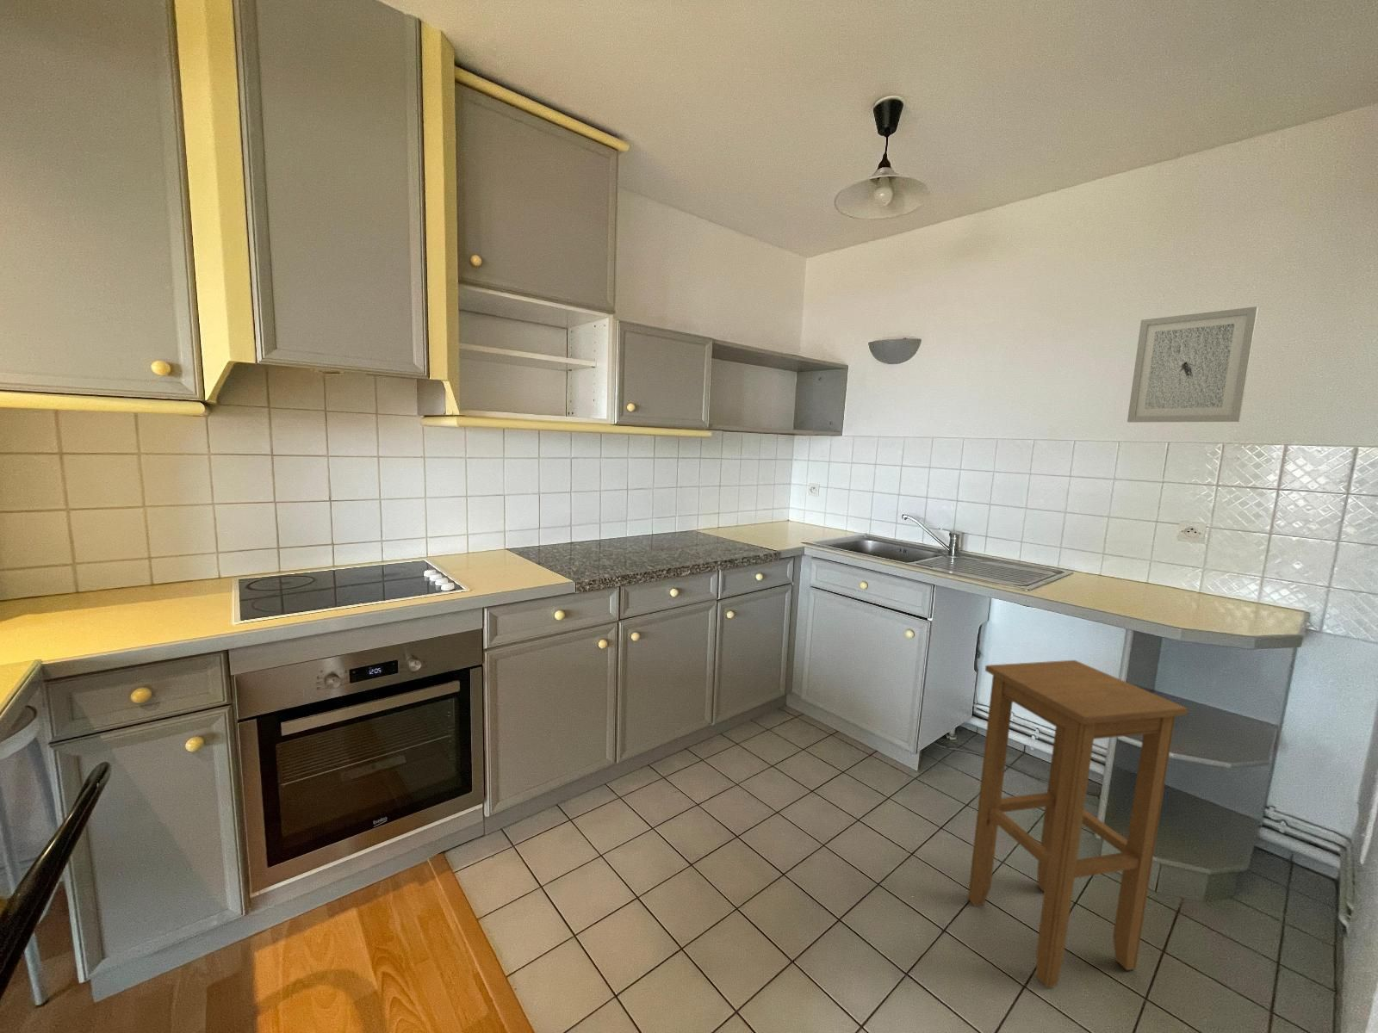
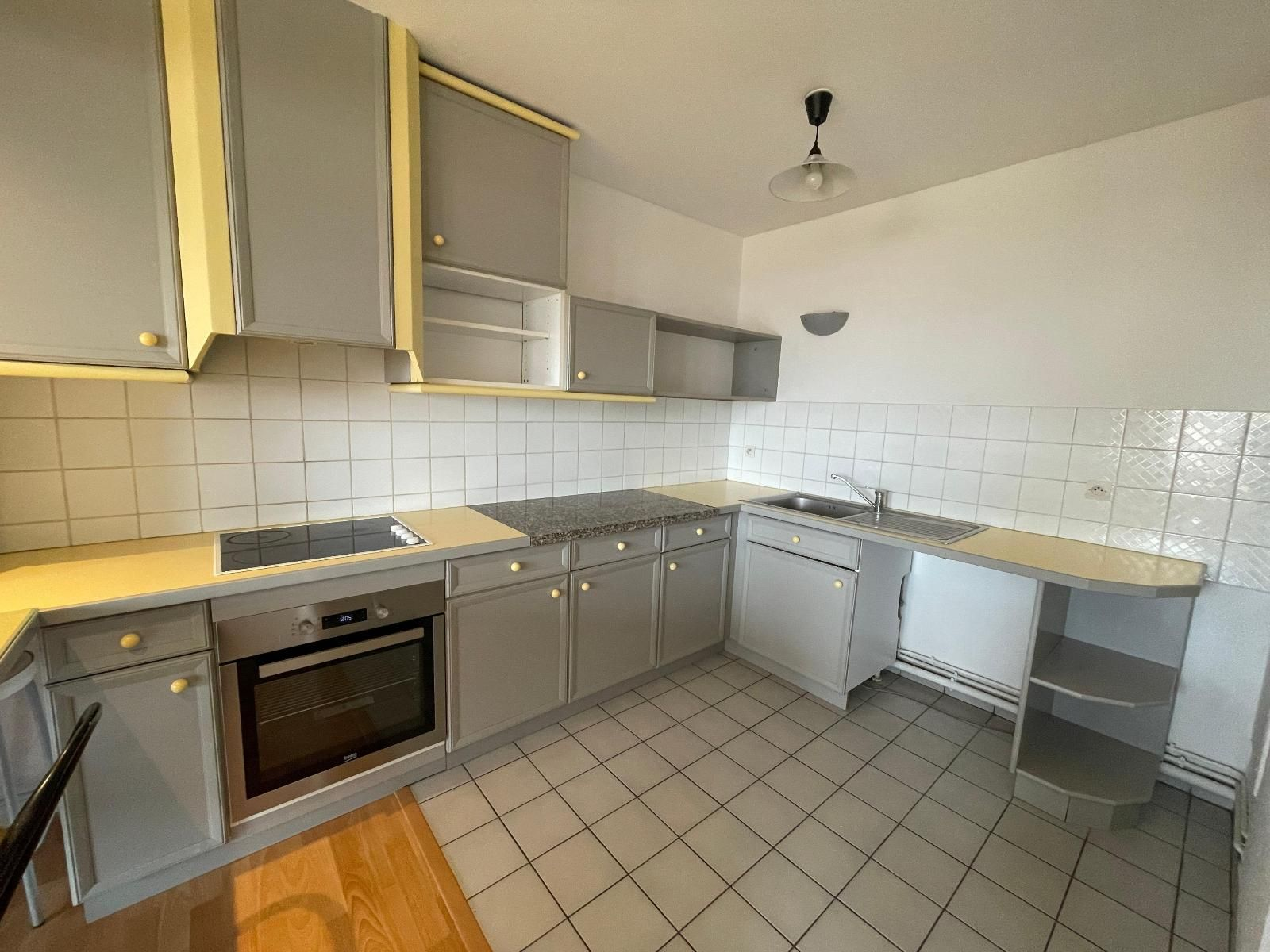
- stool [967,660,1188,989]
- wall art [1126,306,1259,423]
